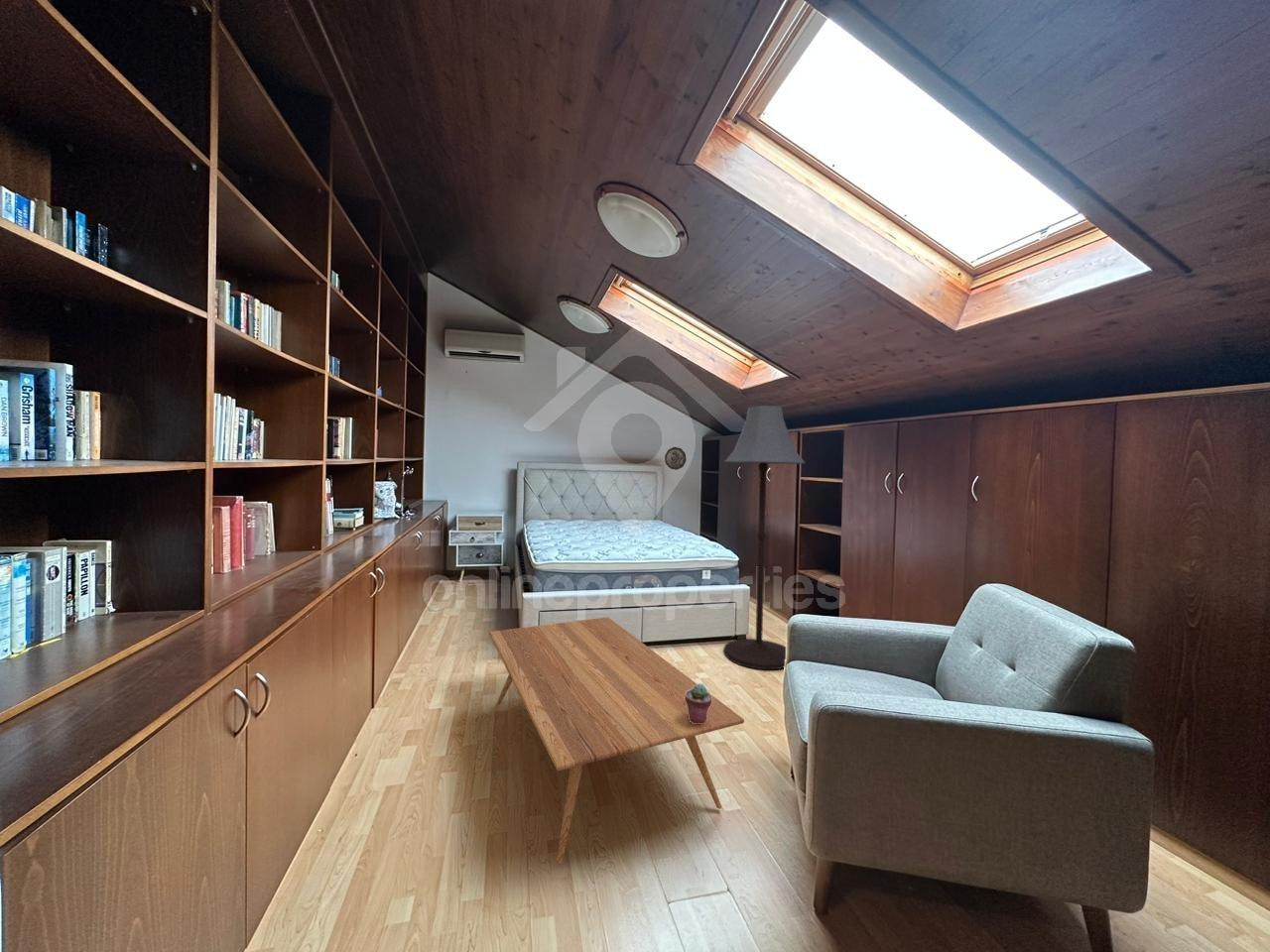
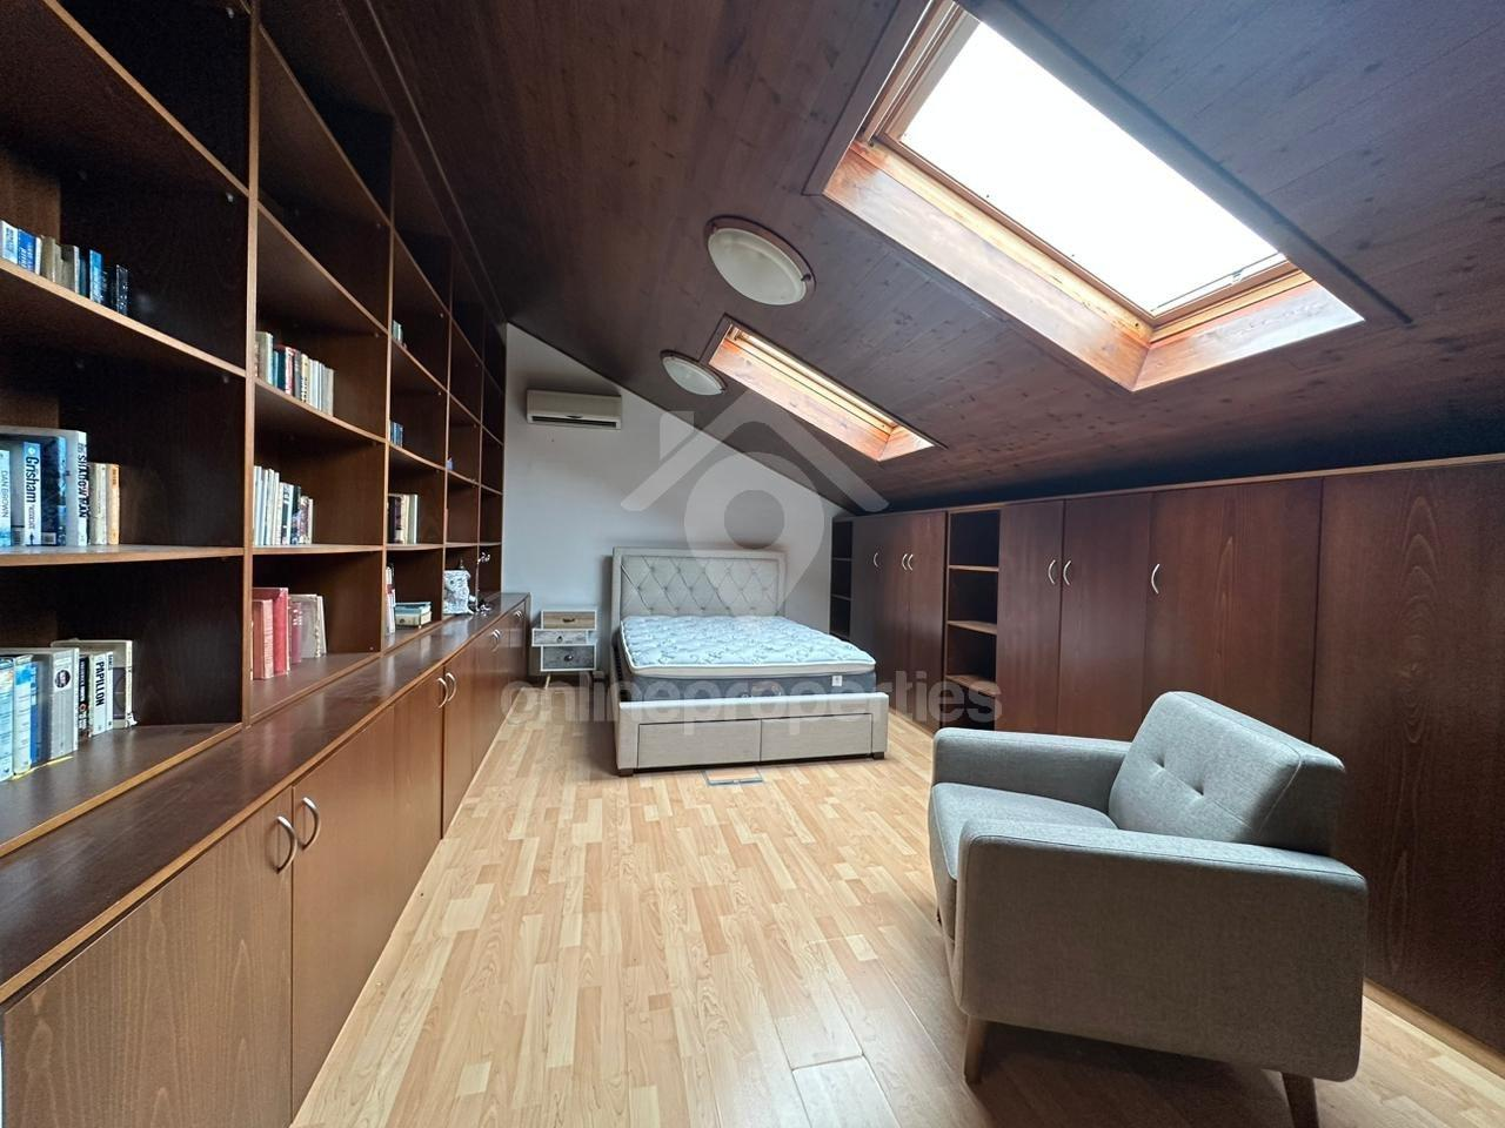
- coffee table [488,616,745,865]
- potted succulent [685,682,712,724]
- decorative plate [664,446,688,471]
- floor lamp [723,405,807,670]
